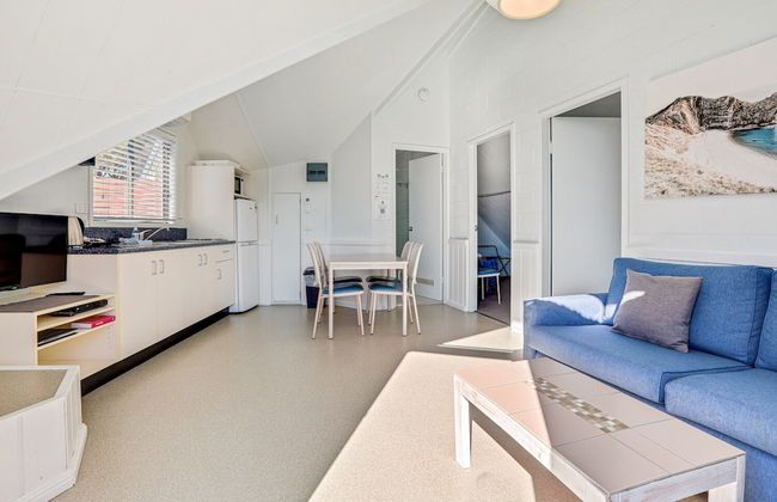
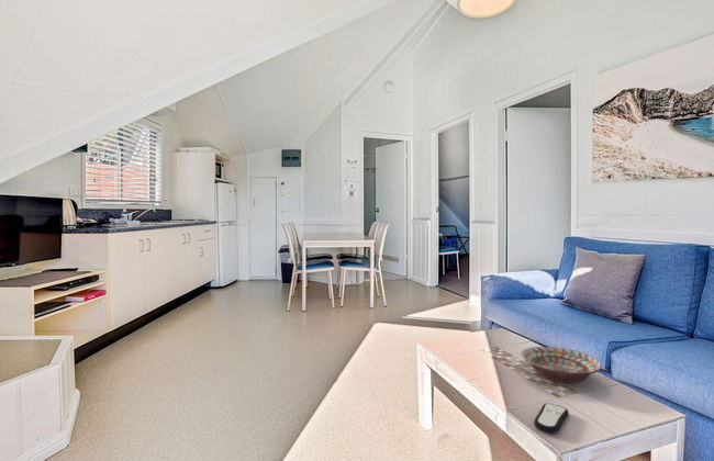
+ decorative bowl [520,346,603,384]
+ remote control [533,402,570,435]
